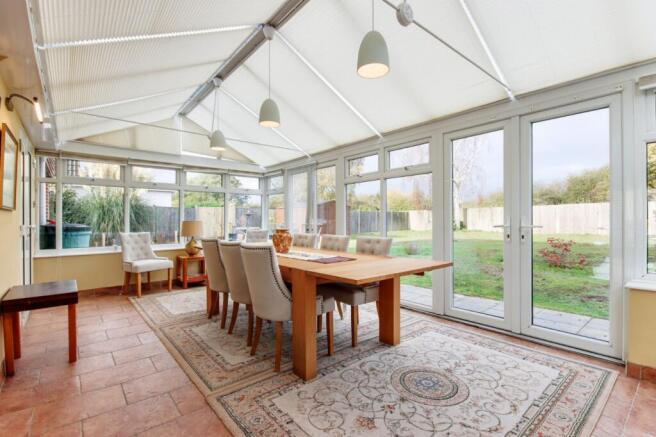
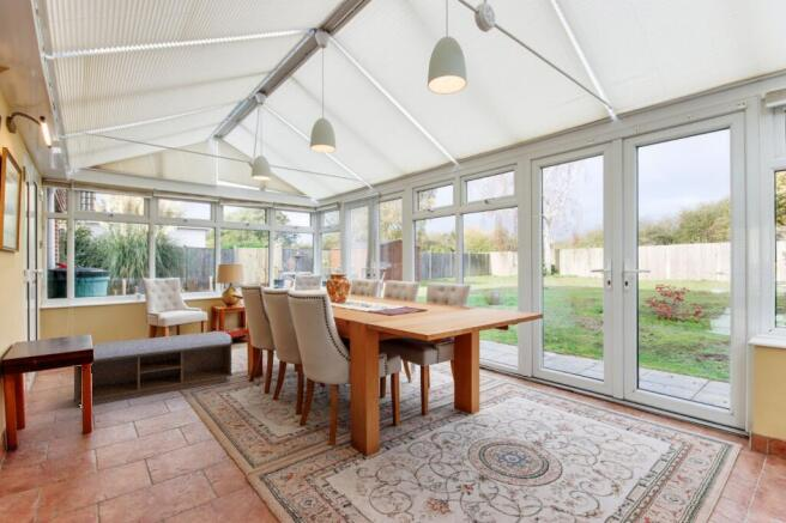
+ bench [72,330,234,407]
